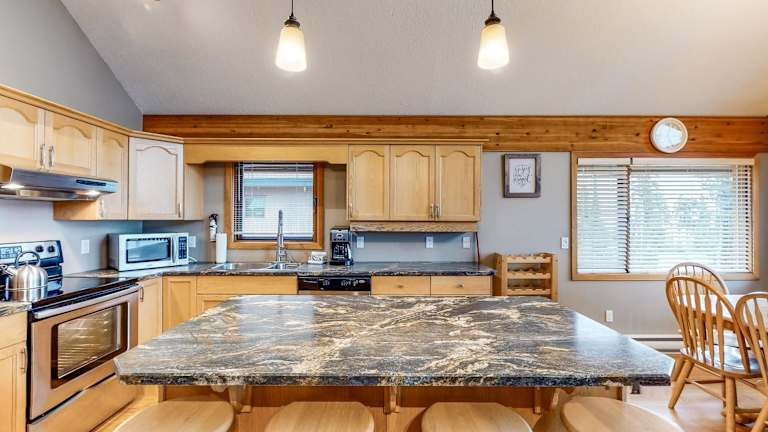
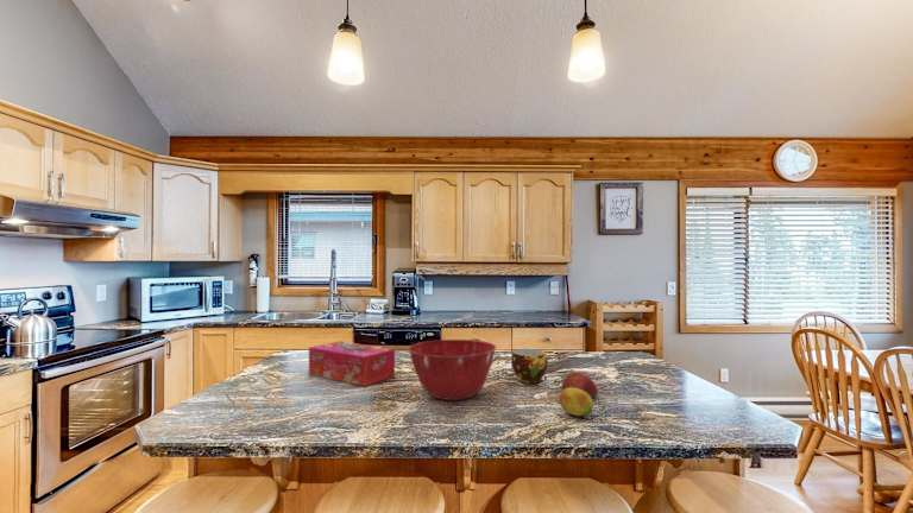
+ mixing bowl [407,338,497,401]
+ cup [510,348,549,385]
+ fruit [559,387,594,417]
+ apple [560,370,599,400]
+ tissue box [308,340,396,387]
